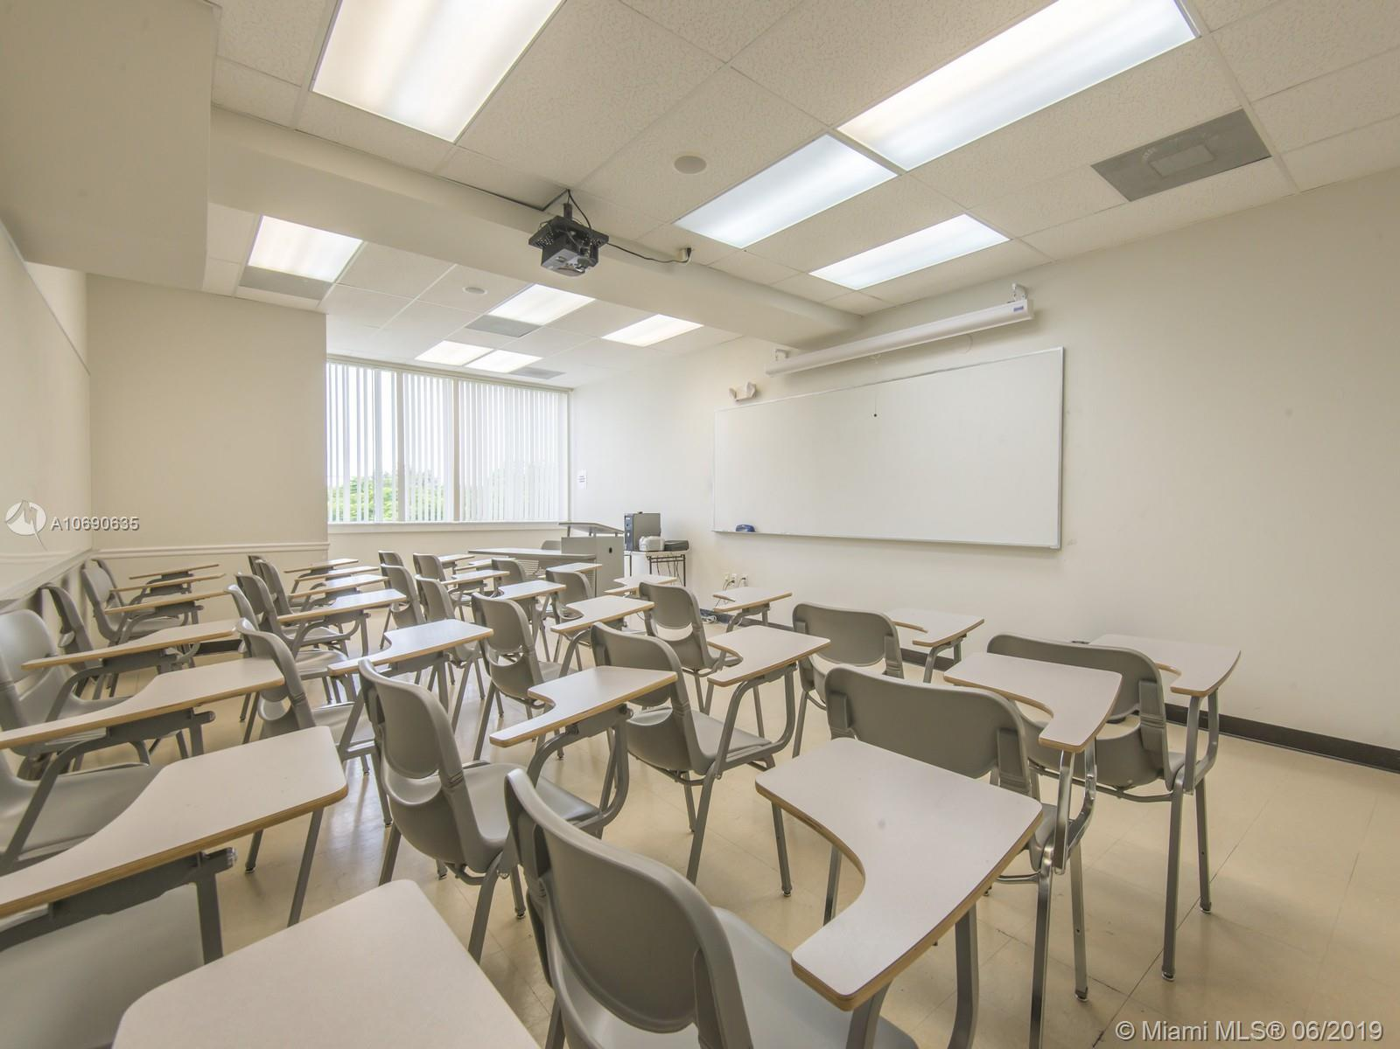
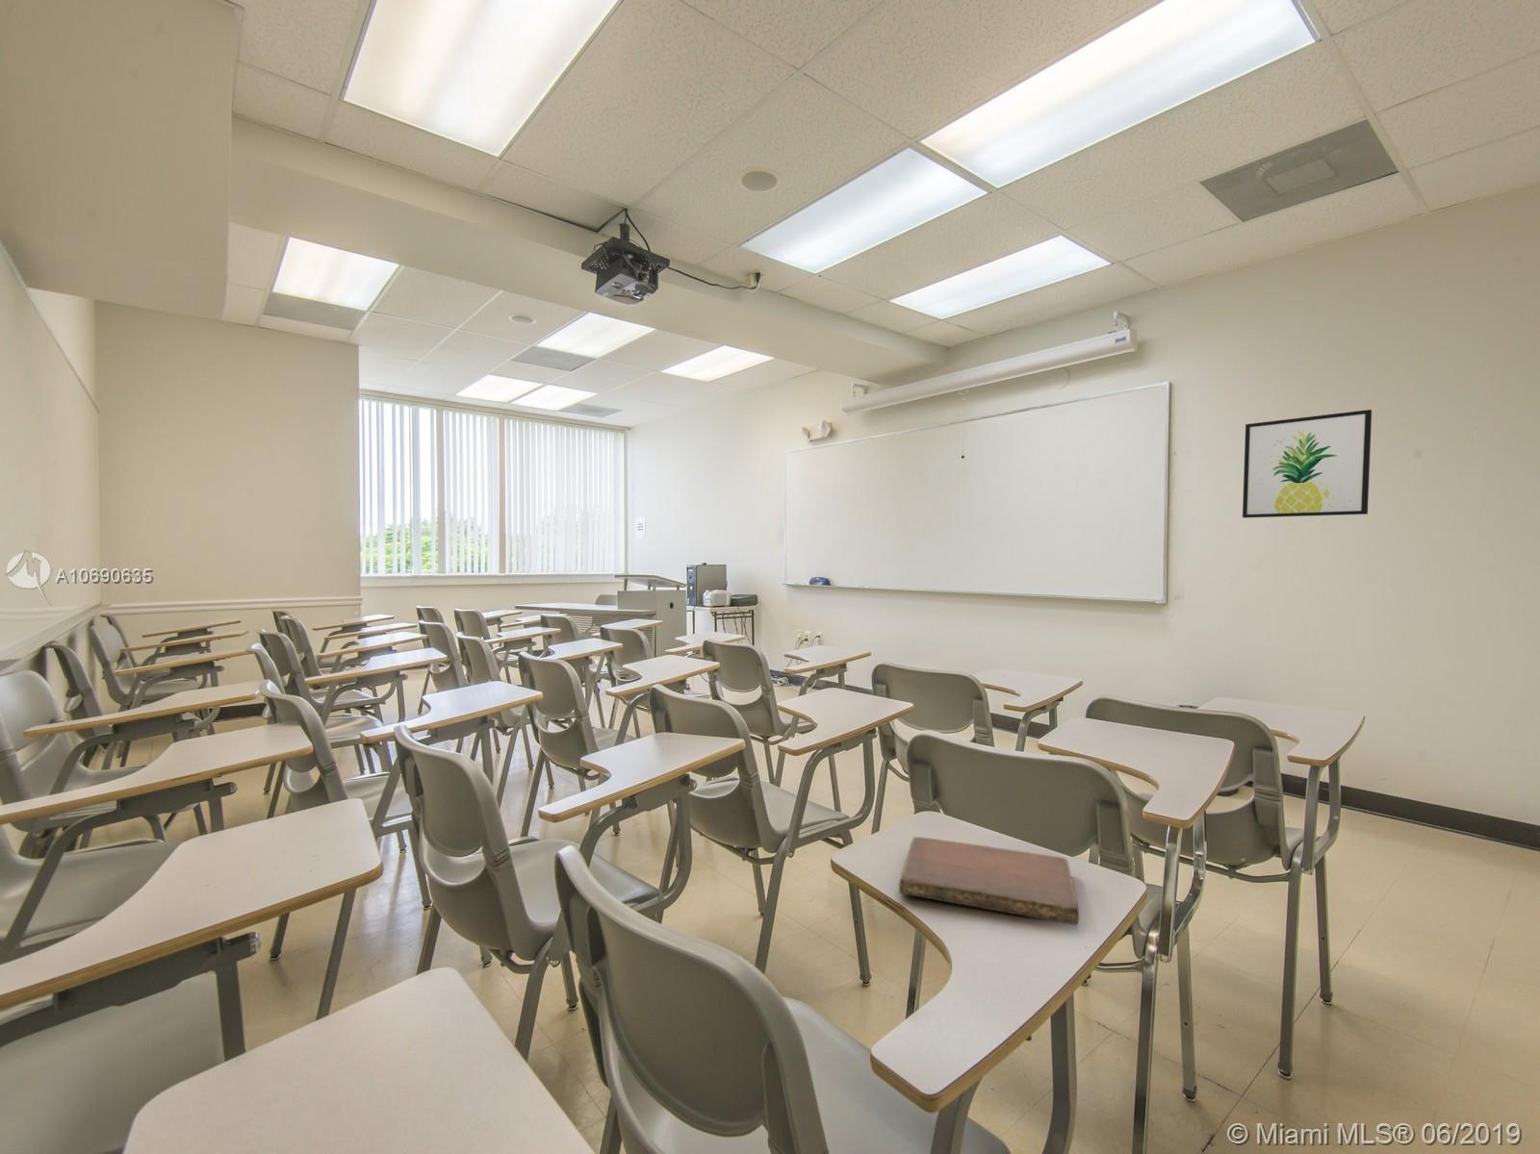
+ notebook [899,835,1080,926]
+ wall art [1242,409,1373,519]
